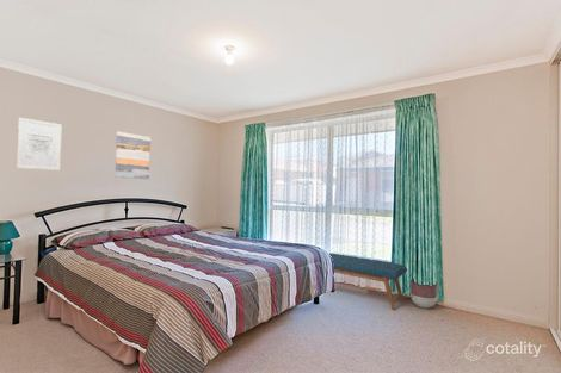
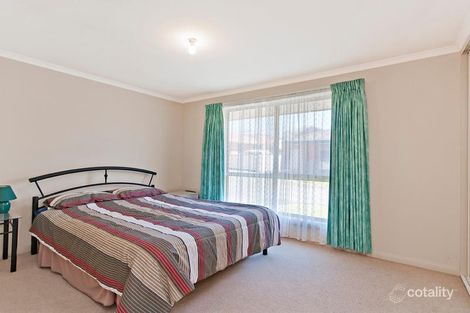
- bench [328,251,408,311]
- planter [409,278,438,309]
- wall art [115,131,152,180]
- wall art [16,117,63,172]
